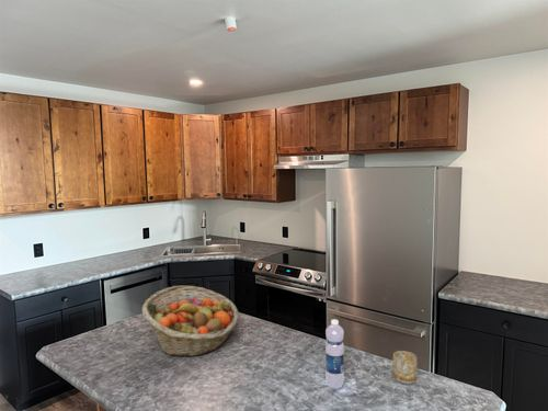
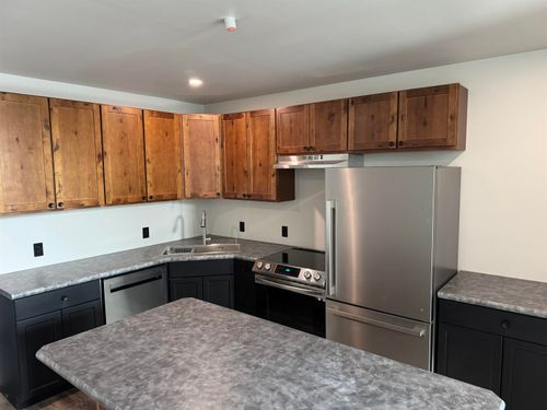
- mug [392,350,419,385]
- fruit basket [141,285,240,357]
- water bottle [324,319,345,390]
